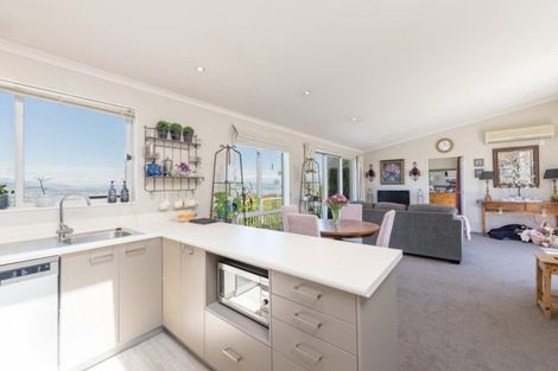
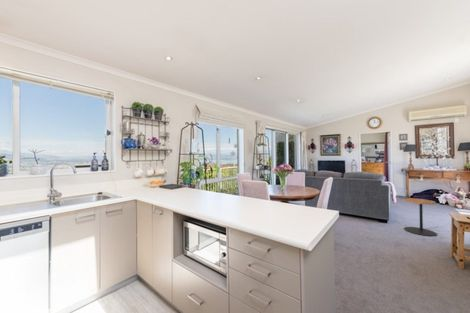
+ side table [403,197,437,237]
